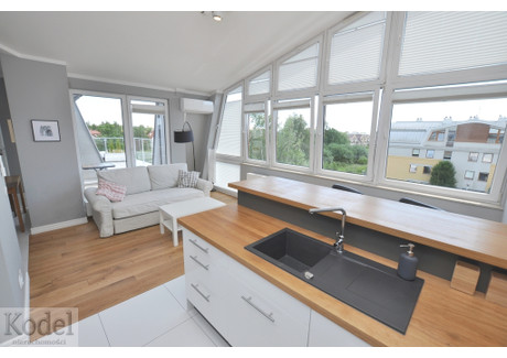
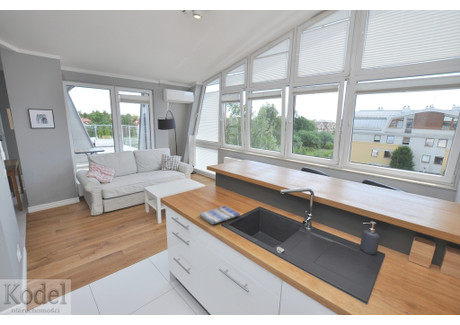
+ dish towel [198,205,241,225]
